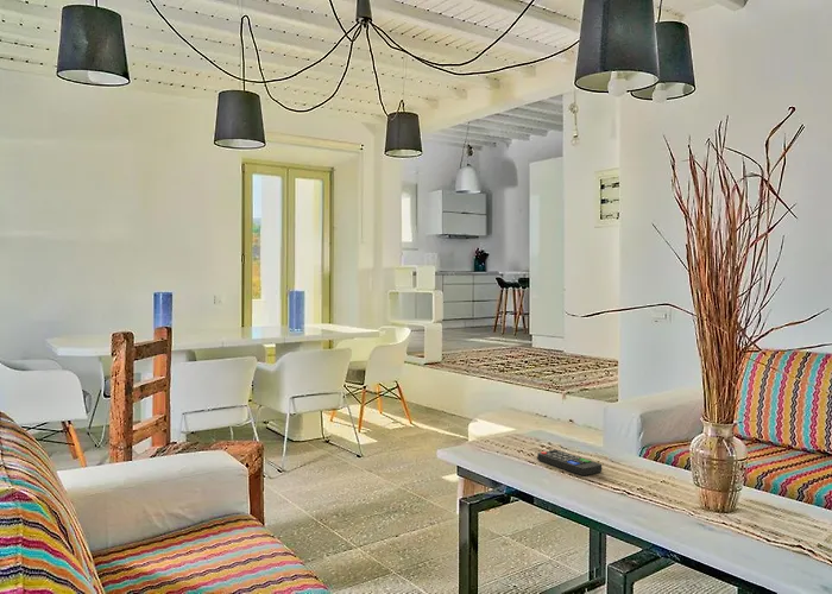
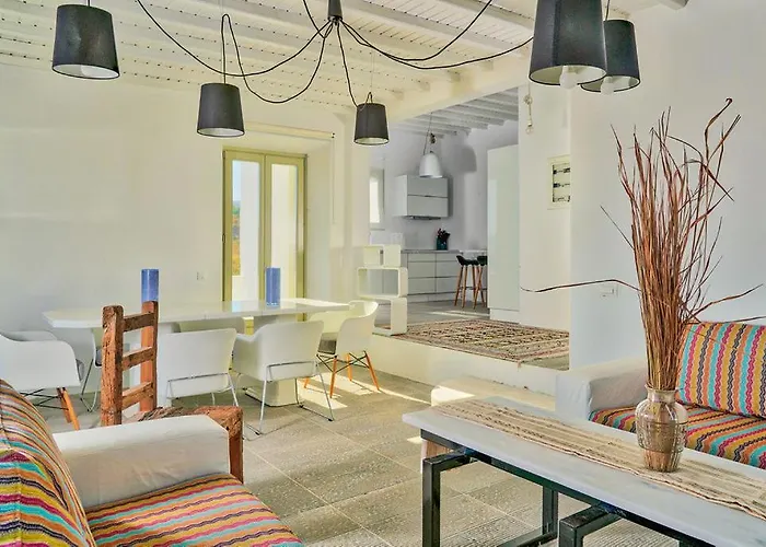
- remote control [536,449,603,476]
